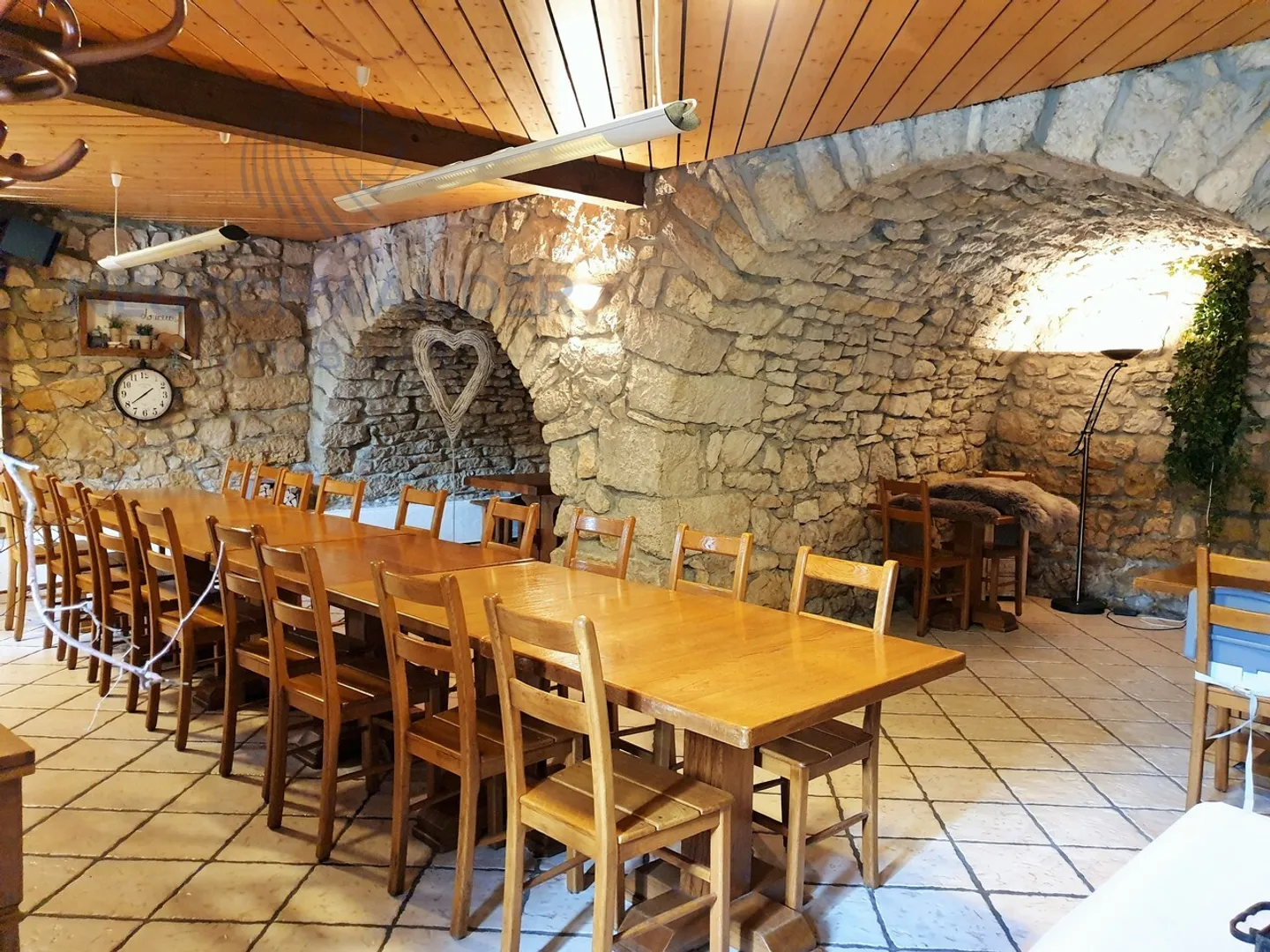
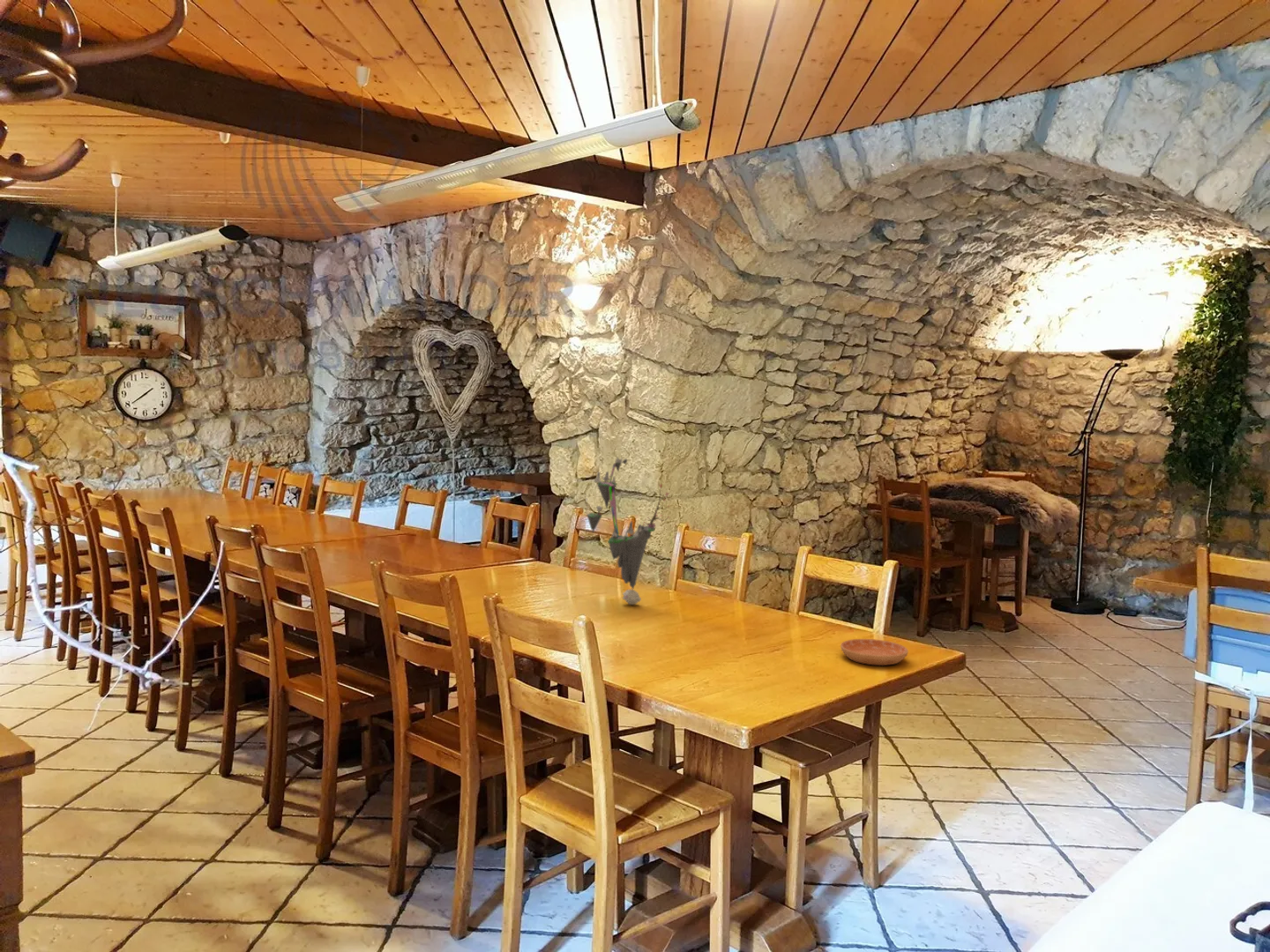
+ saucer [840,638,909,666]
+ flower arrangement [582,456,671,606]
